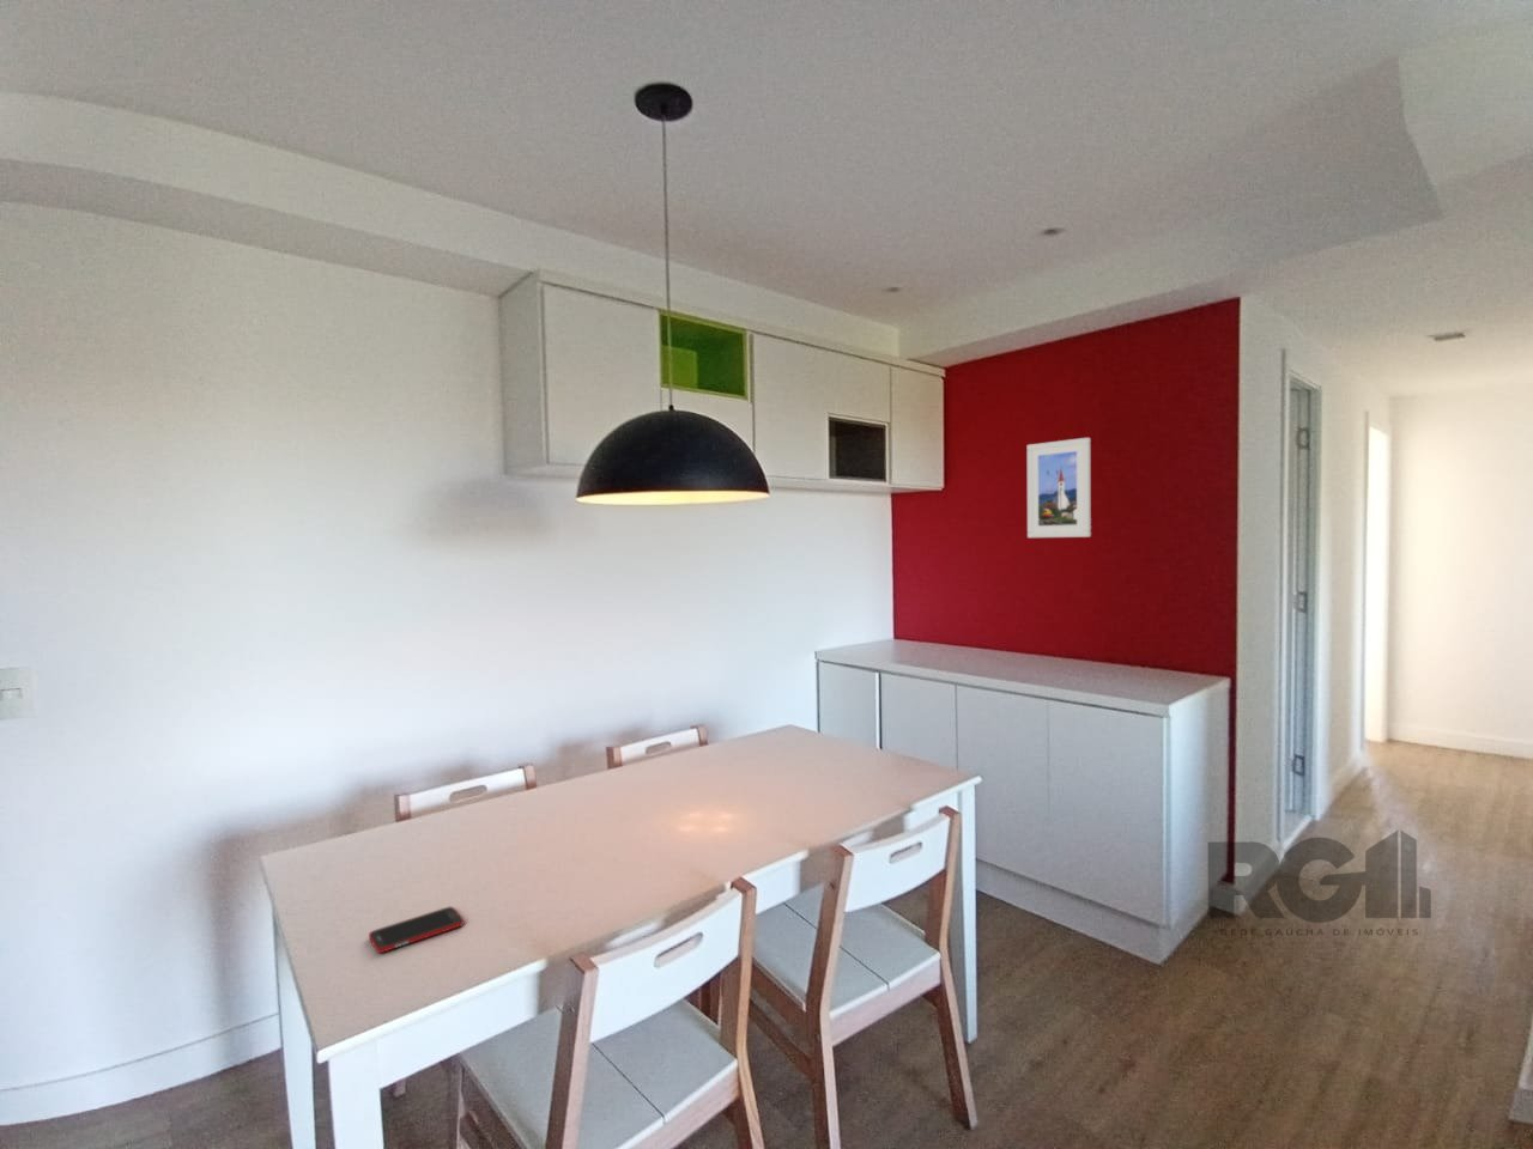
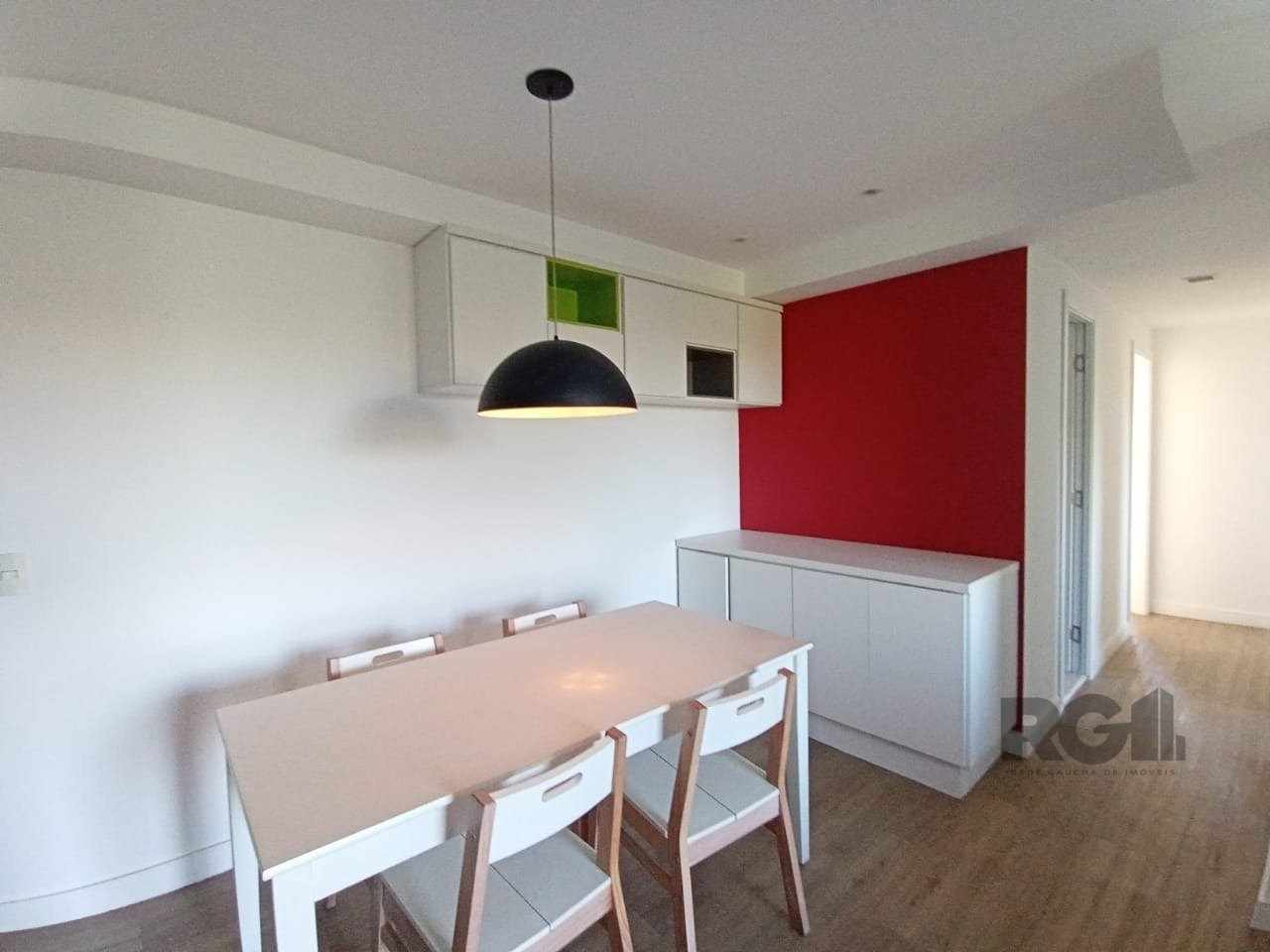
- cell phone [368,906,465,953]
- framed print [1026,437,1092,538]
